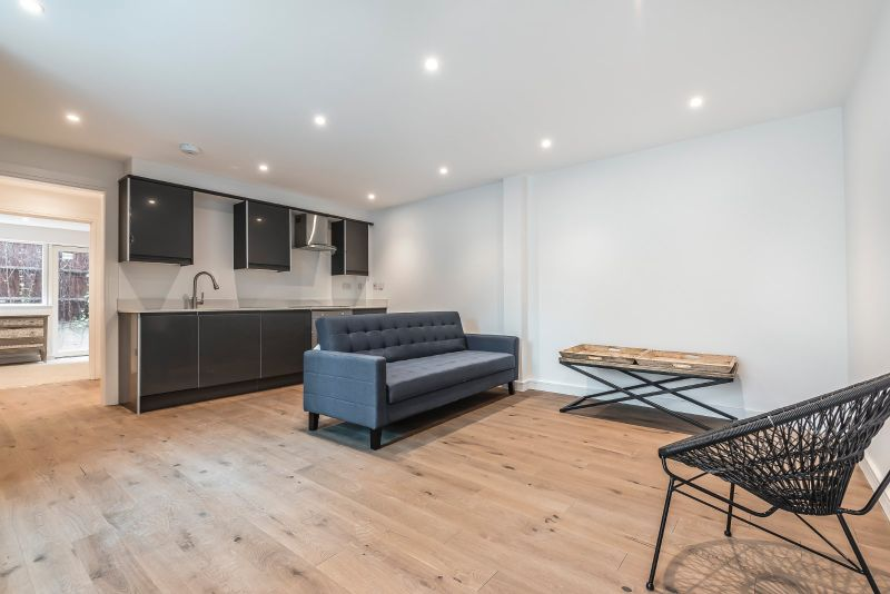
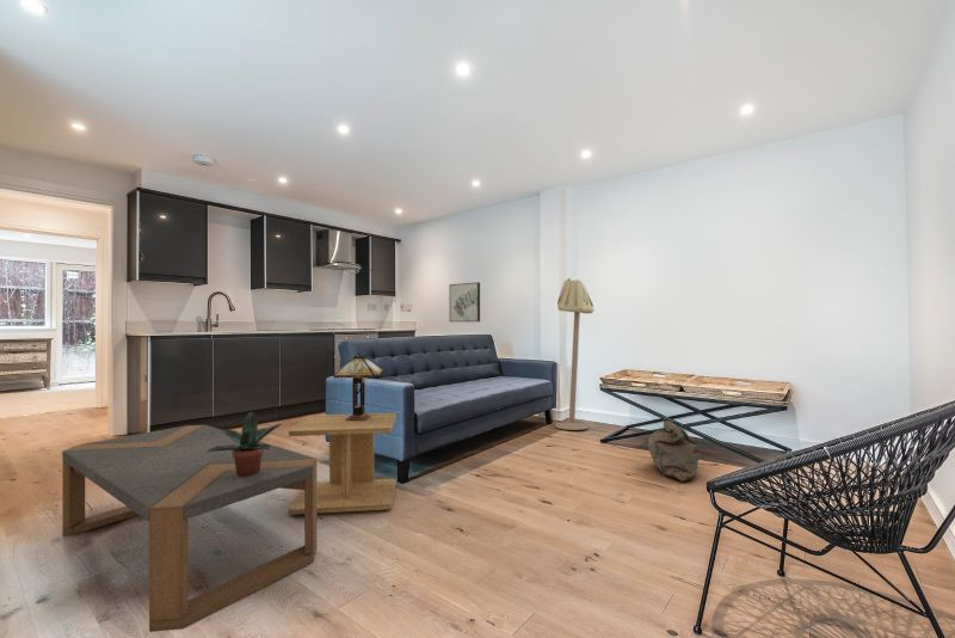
+ wall art [449,281,481,323]
+ table lamp [332,351,384,419]
+ coffee table [61,424,318,633]
+ side table [288,412,398,516]
+ bag [647,416,702,483]
+ floor lamp [554,277,596,431]
+ potted plant [205,411,284,477]
